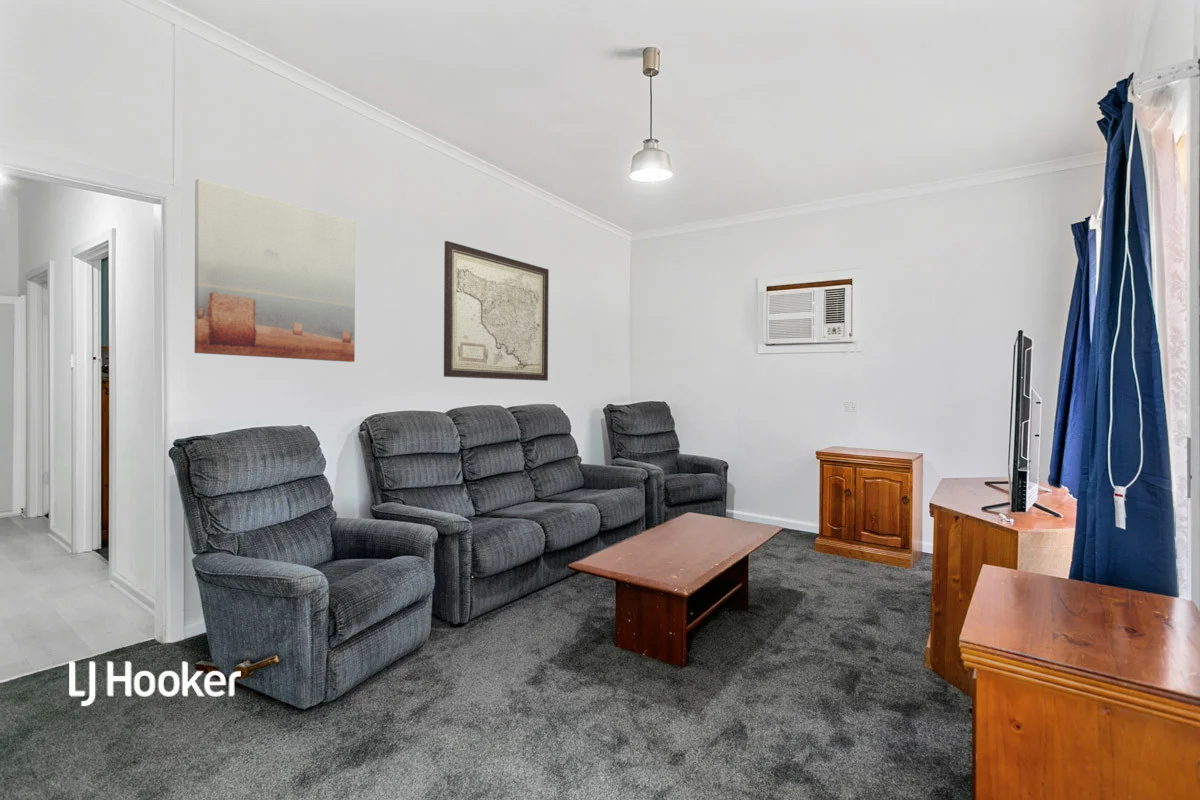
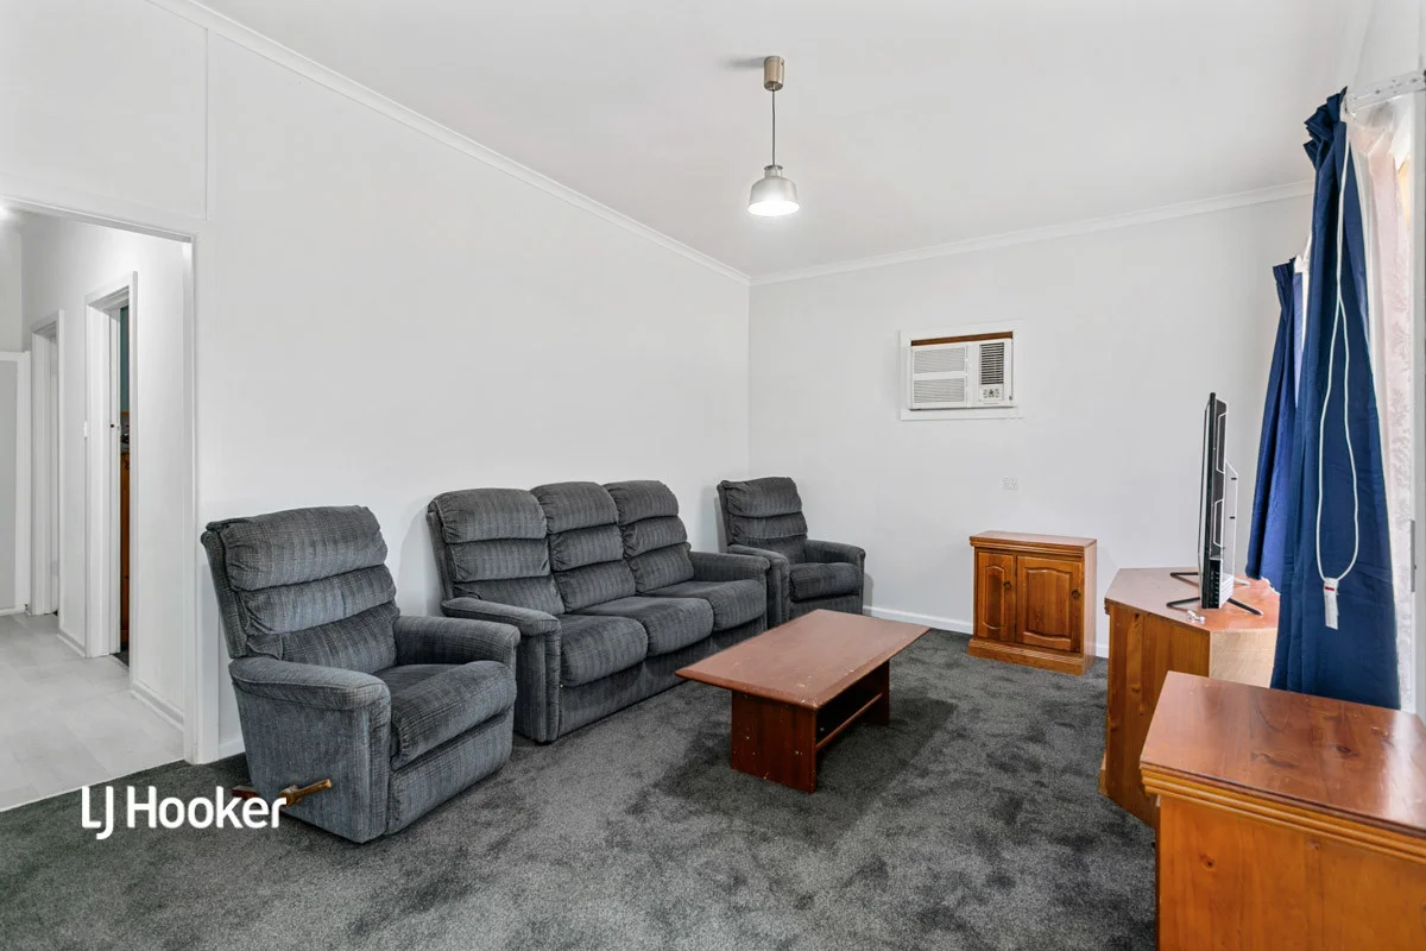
- wall art [443,240,550,382]
- wall art [193,178,356,363]
